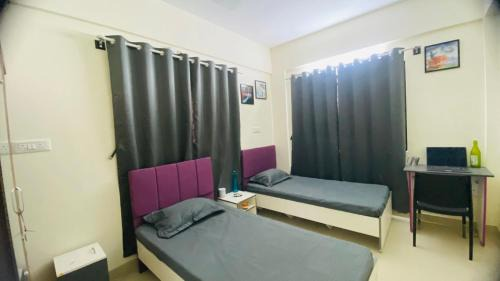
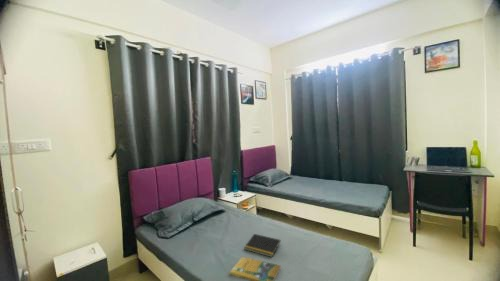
+ booklet [229,256,281,281]
+ notepad [243,233,282,258]
